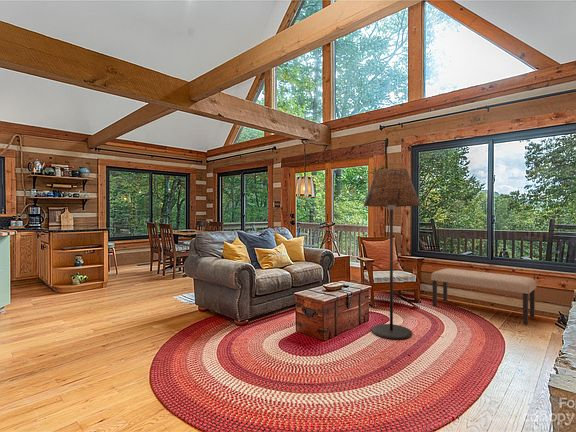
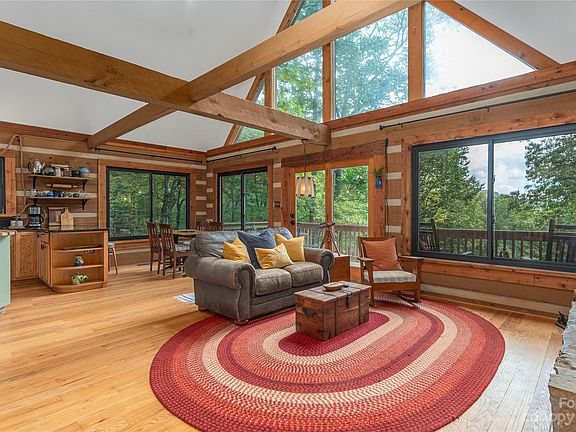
- floor lamp [363,167,422,340]
- bench [430,267,537,325]
